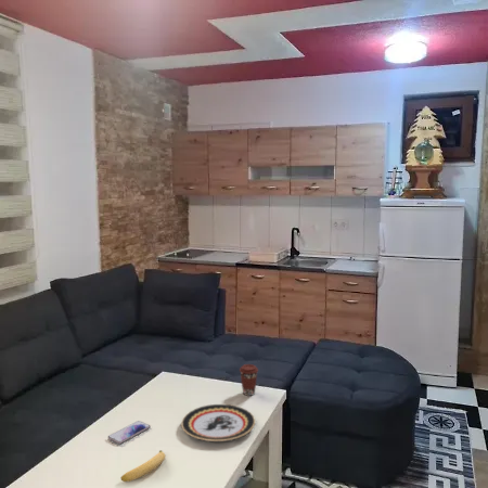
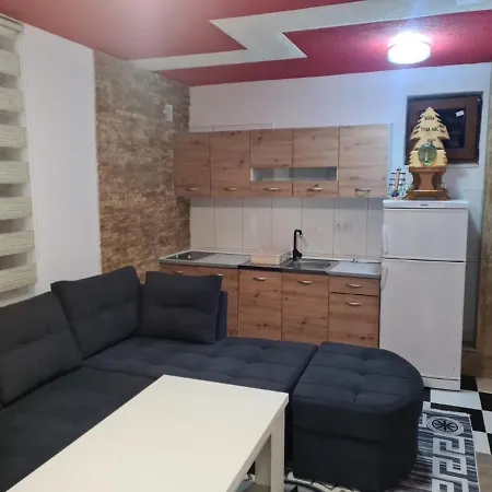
- banana [119,449,166,483]
- plate [180,403,256,442]
- smartphone [107,420,152,445]
- coffee cup [239,363,259,397]
